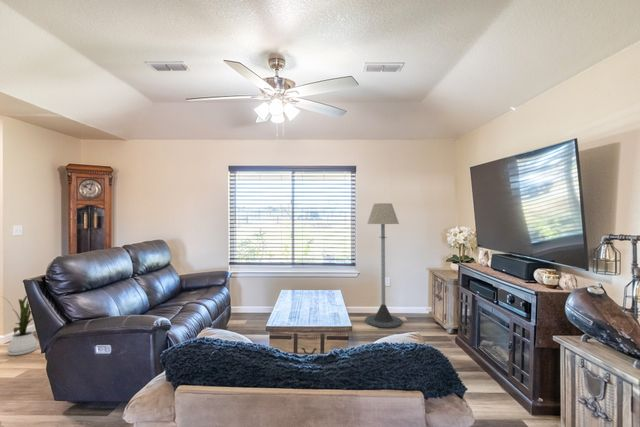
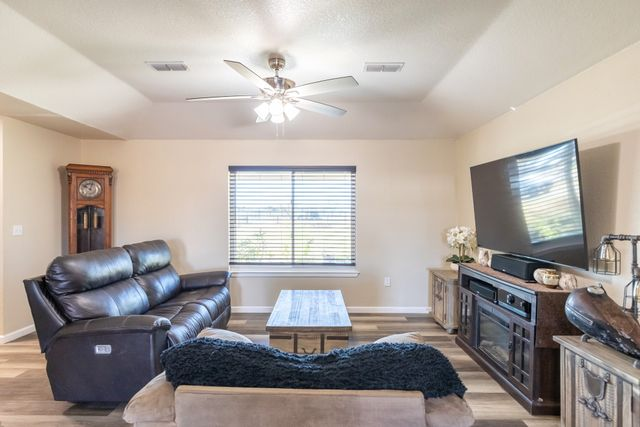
- floor lamp [364,202,403,329]
- house plant [2,295,39,356]
